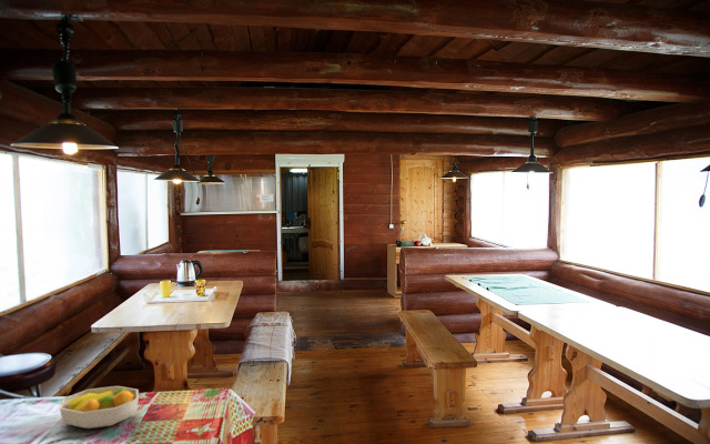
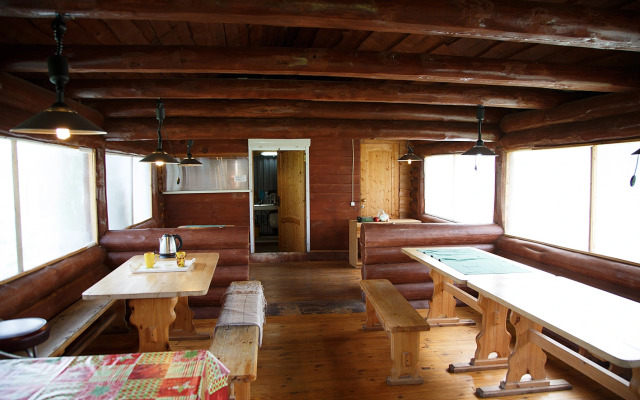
- fruit bowl [59,385,140,430]
